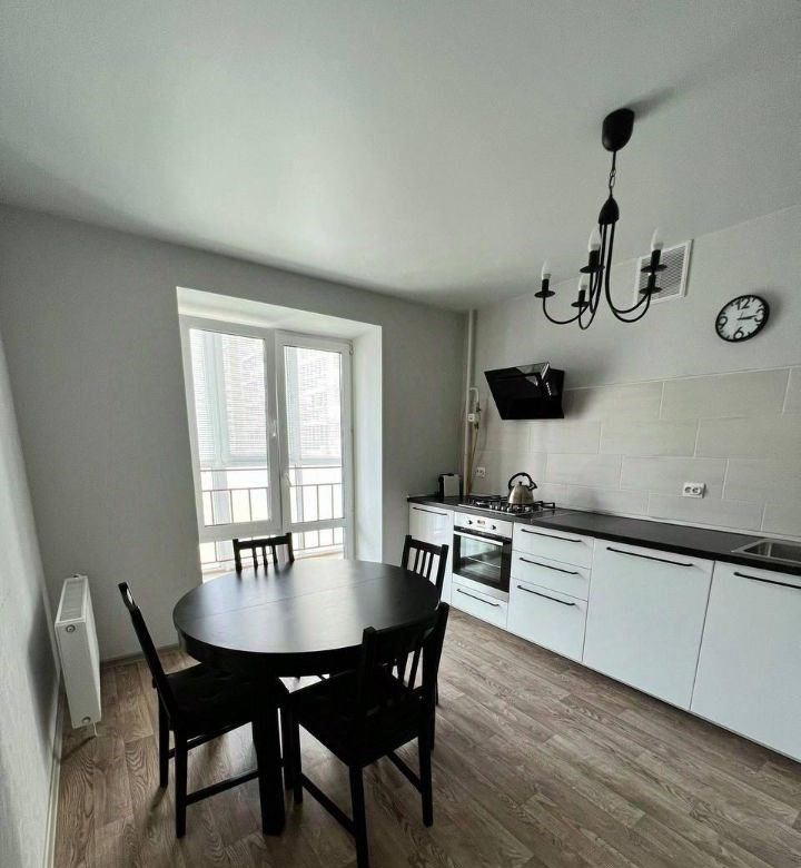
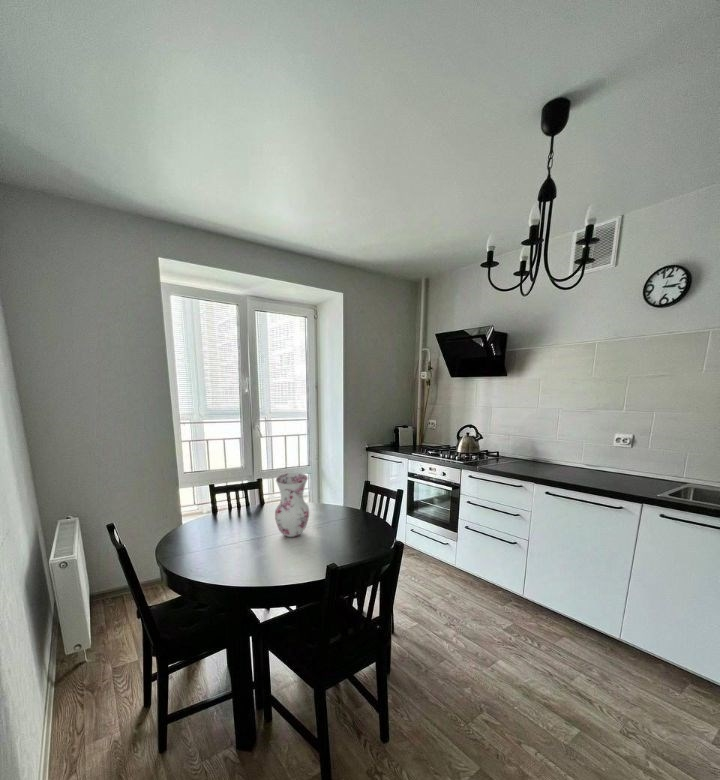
+ vase [274,472,310,538]
